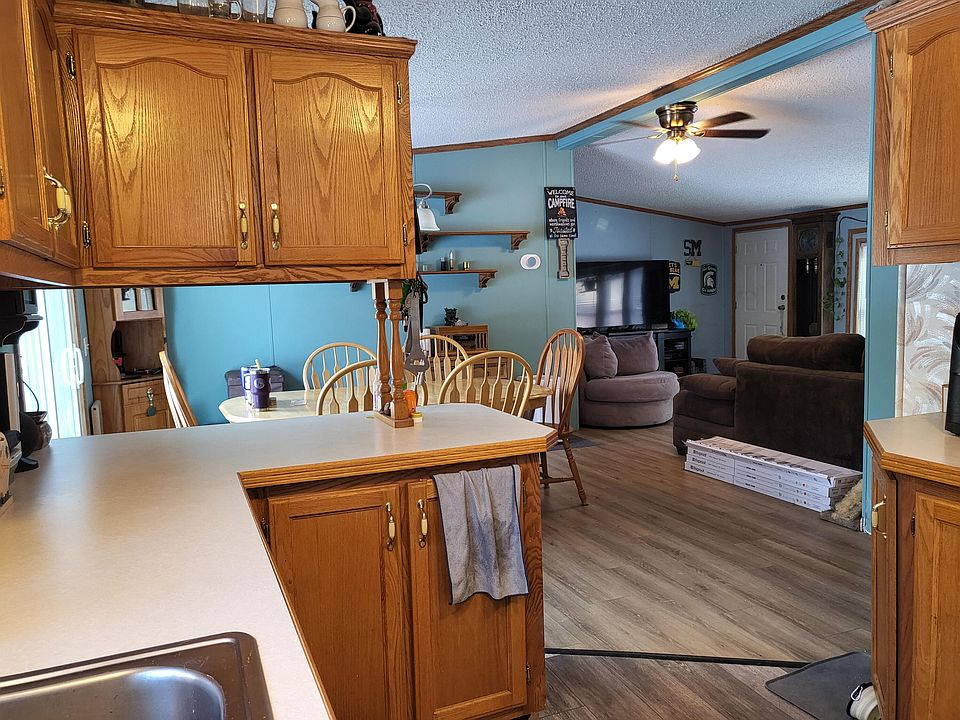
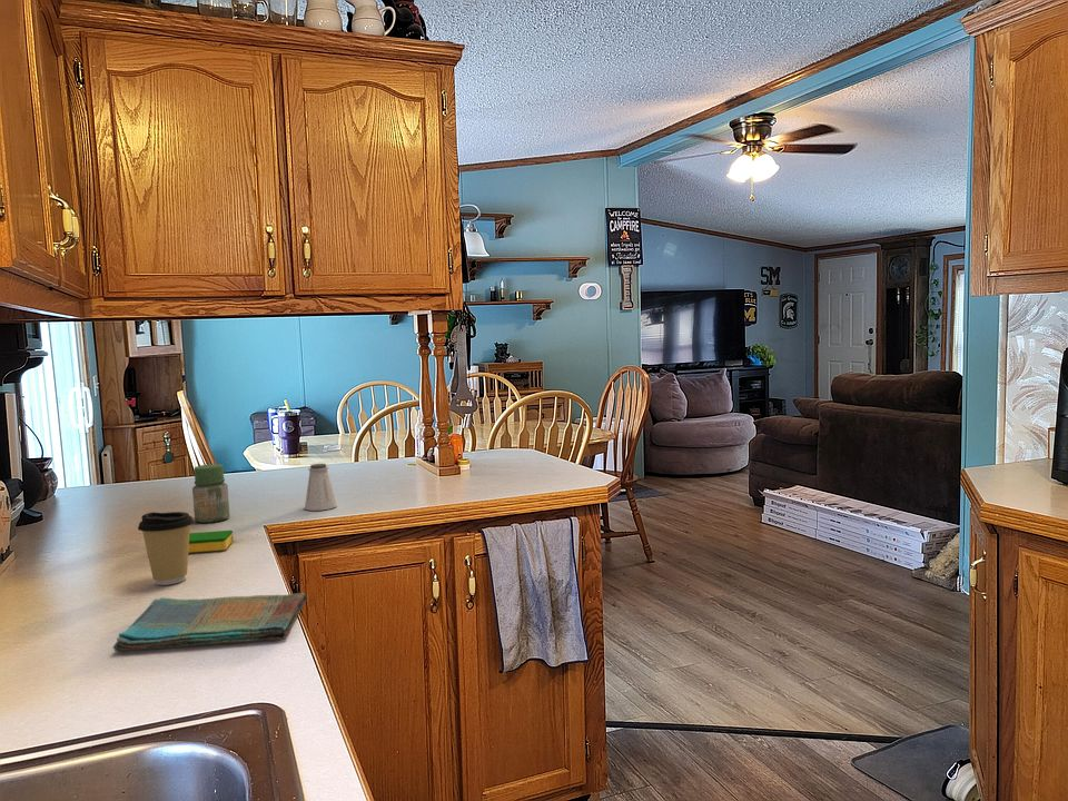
+ coffee cup [137,511,195,586]
+ jar [191,463,230,524]
+ saltshaker [304,463,338,512]
+ dish sponge [188,530,235,554]
+ dish towel [111,592,308,652]
